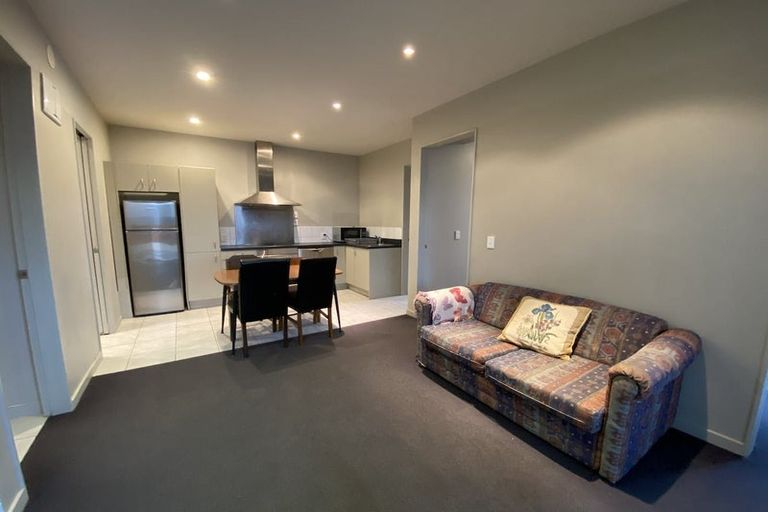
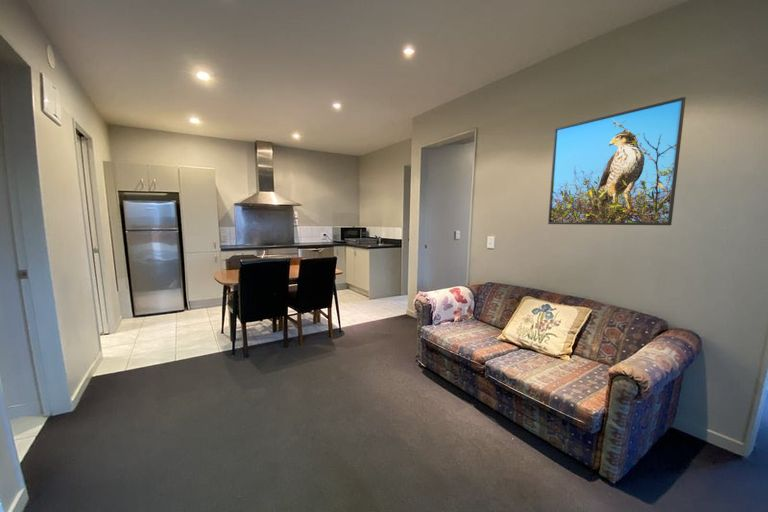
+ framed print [547,96,687,226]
